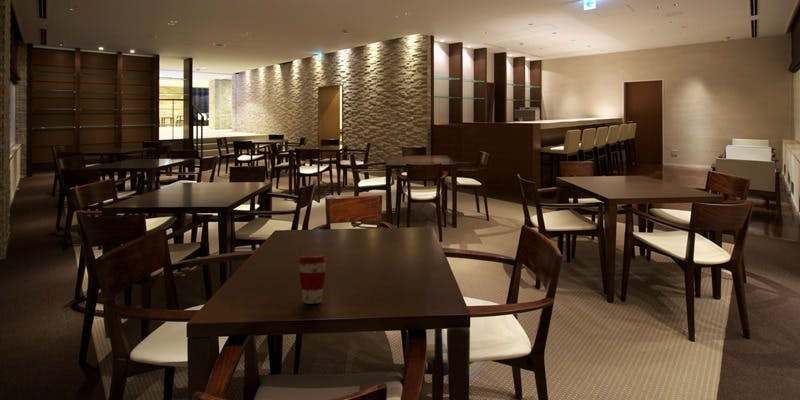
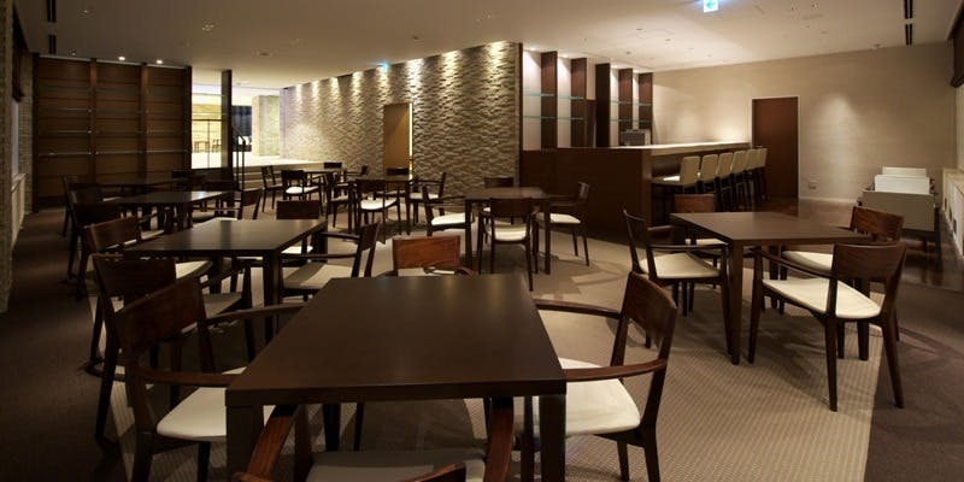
- coffee cup [297,253,328,305]
